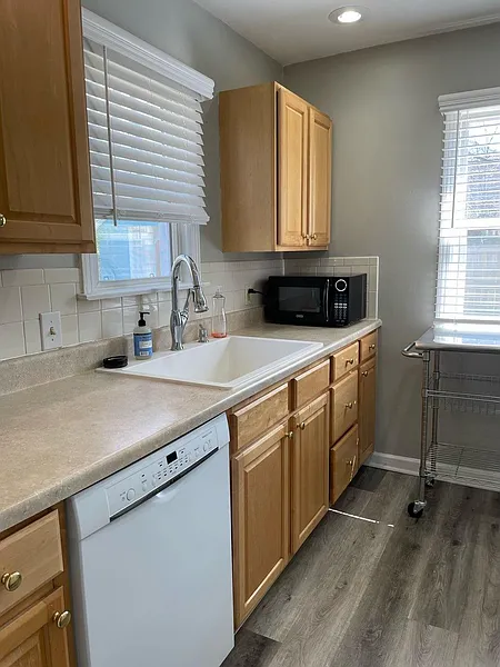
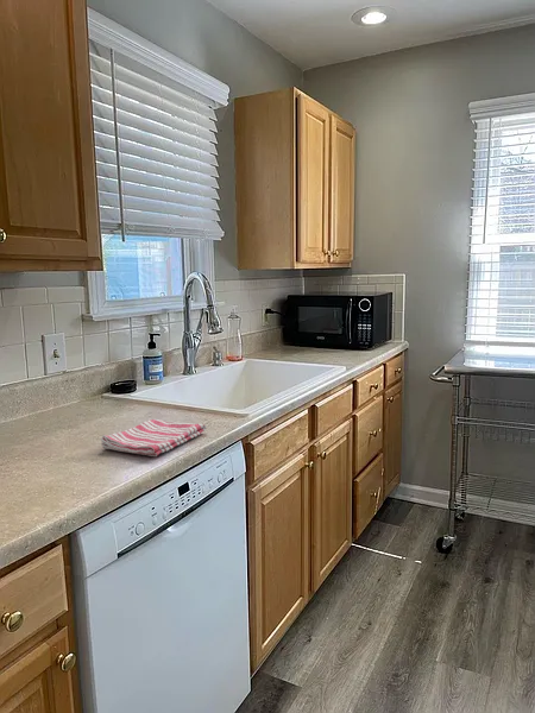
+ dish towel [100,418,207,458]
